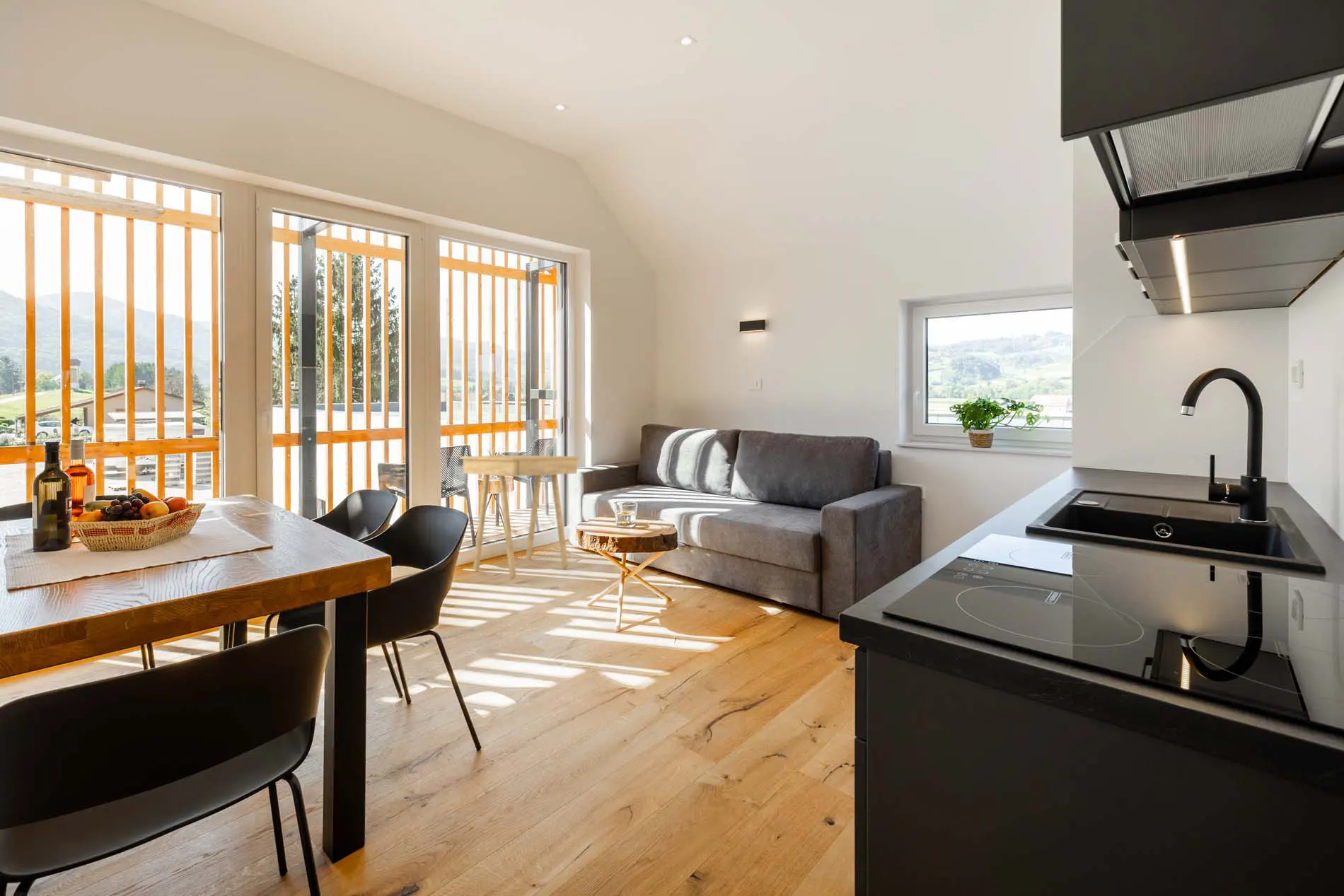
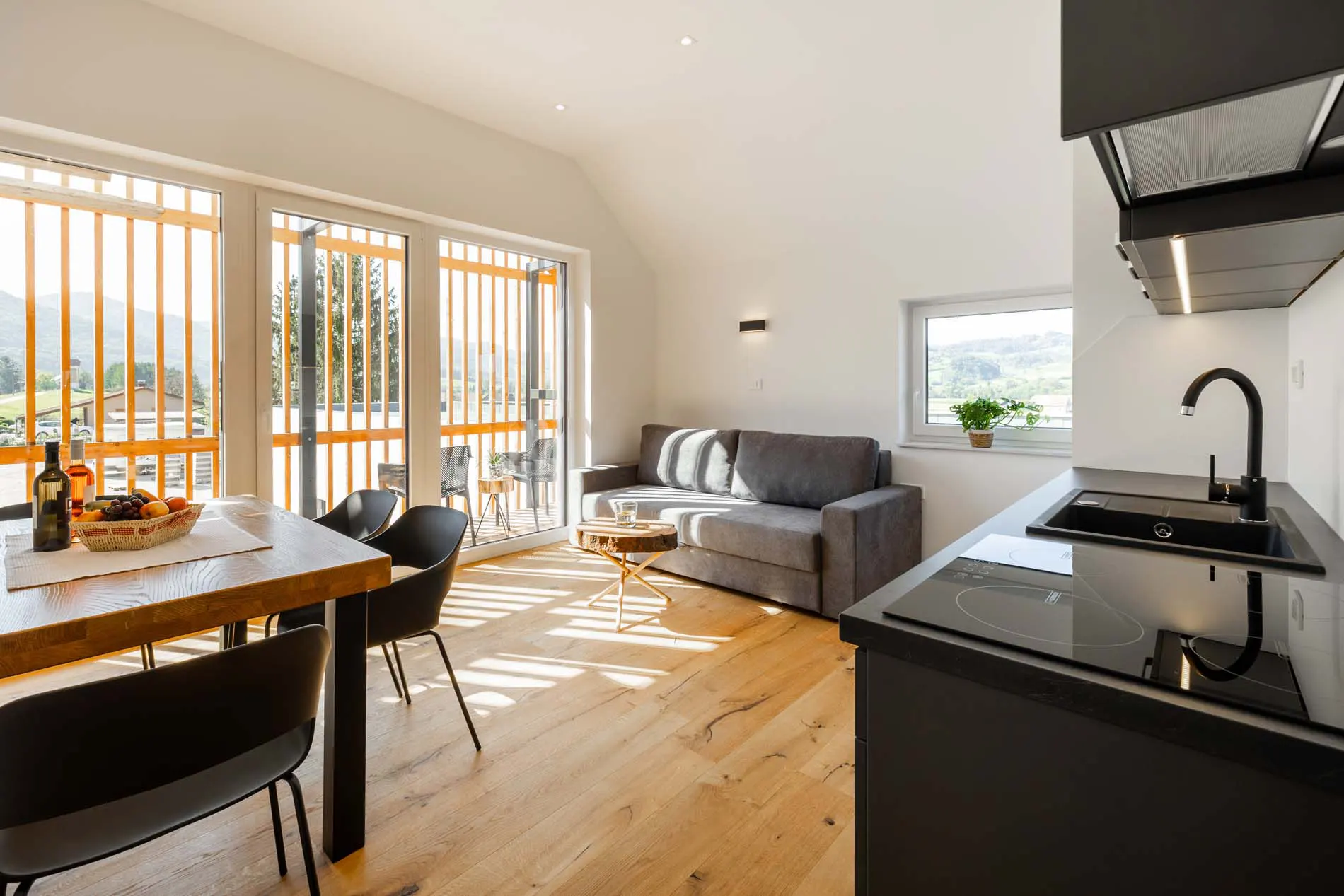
- side table [459,455,580,580]
